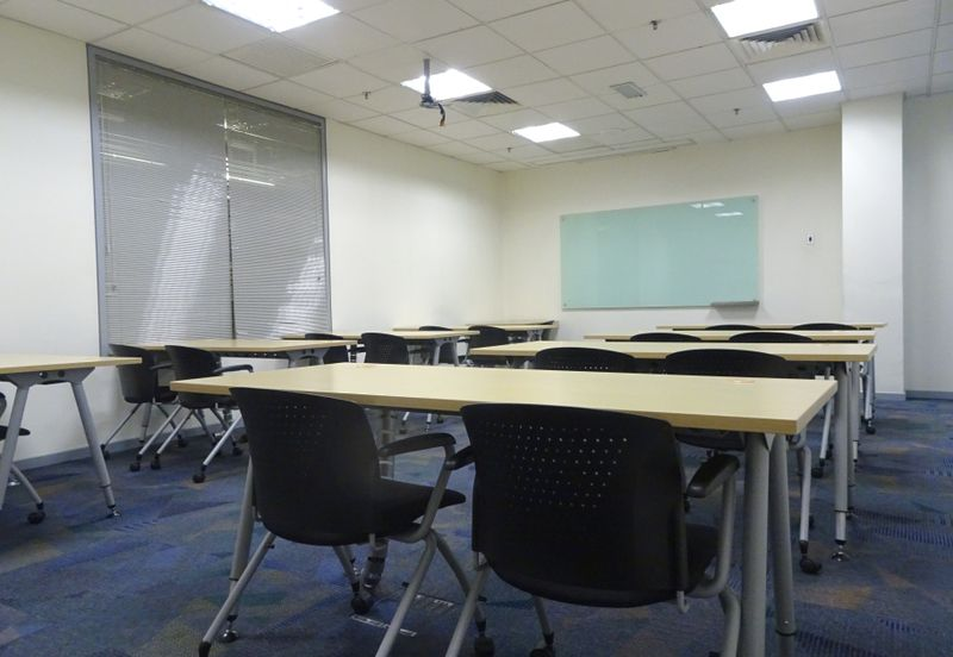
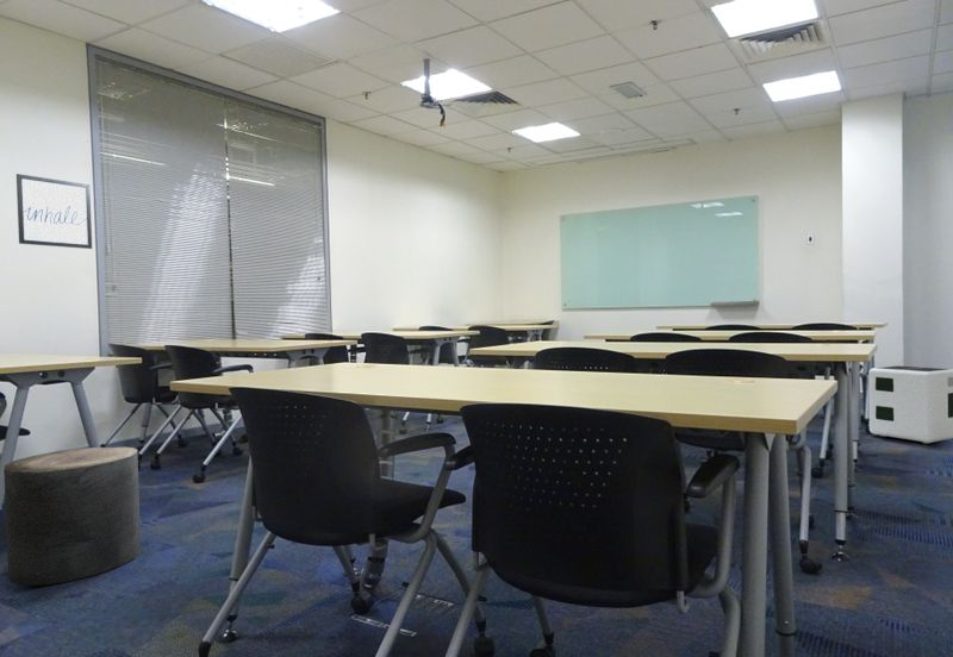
+ stool [2,446,142,587]
+ air purifier [868,364,953,445]
+ wall art [15,173,93,250]
